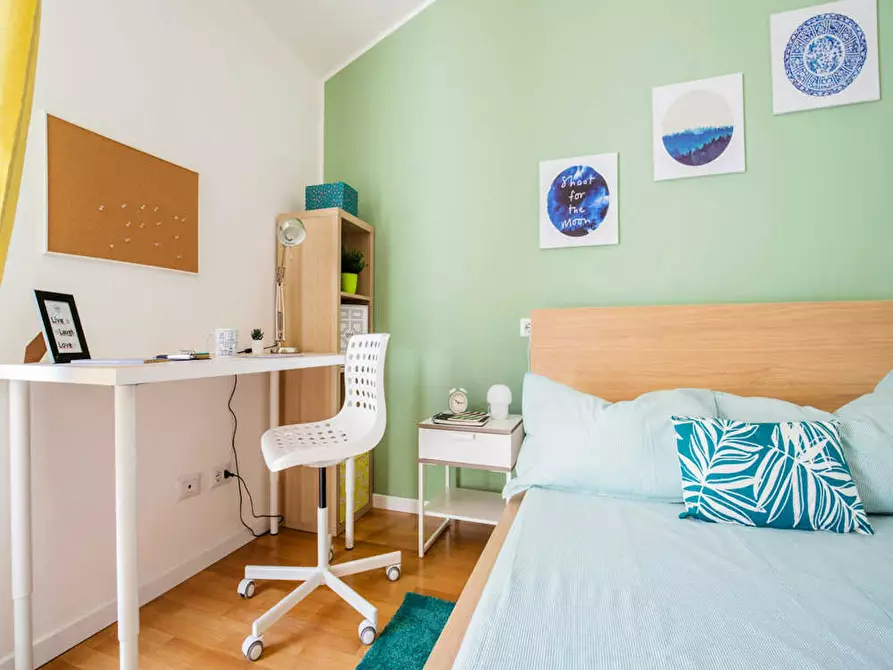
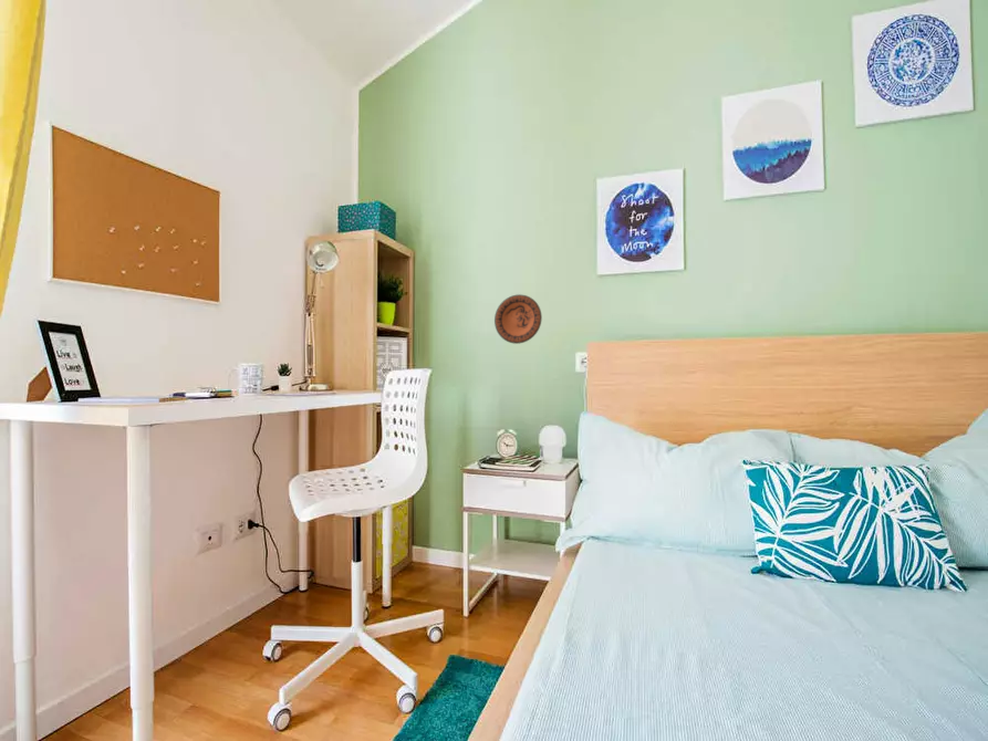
+ decorative plate [493,293,543,345]
